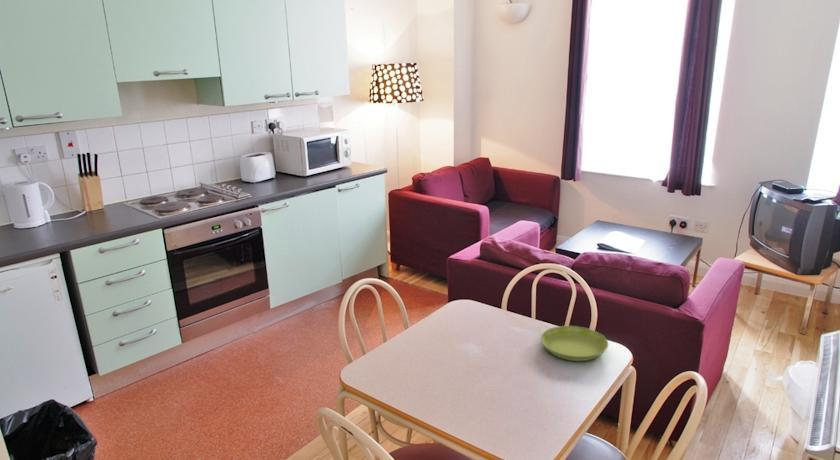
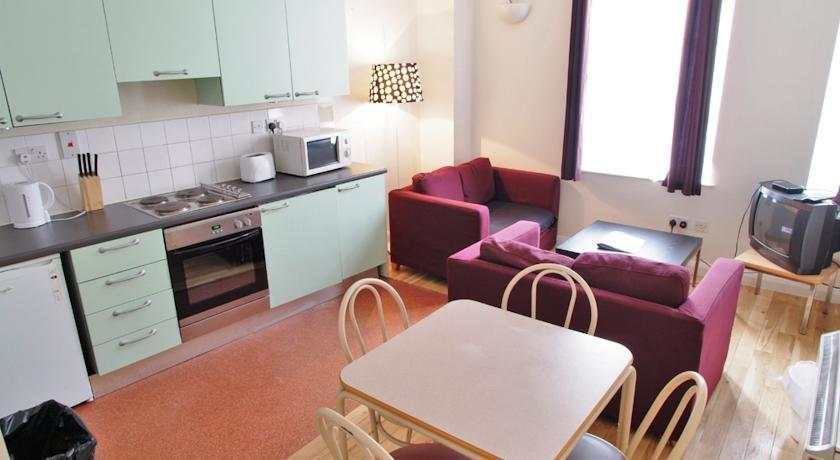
- saucer [540,325,609,362]
